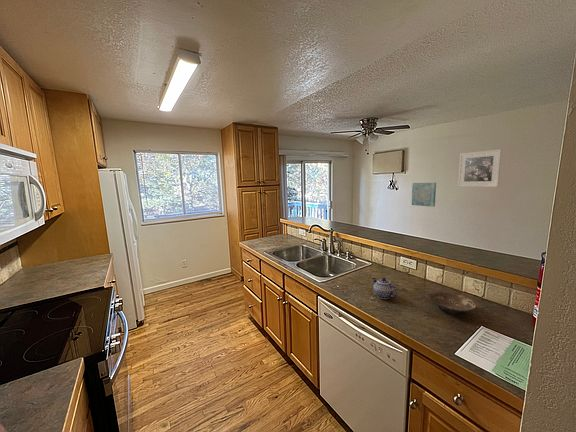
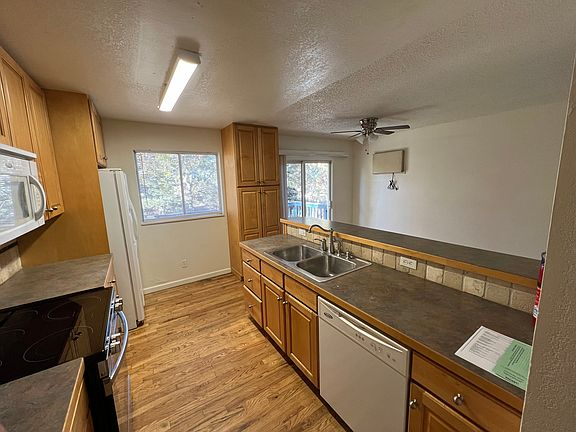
- wall art [411,182,437,208]
- bowl [428,292,476,316]
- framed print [457,148,503,188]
- teapot [371,276,399,300]
